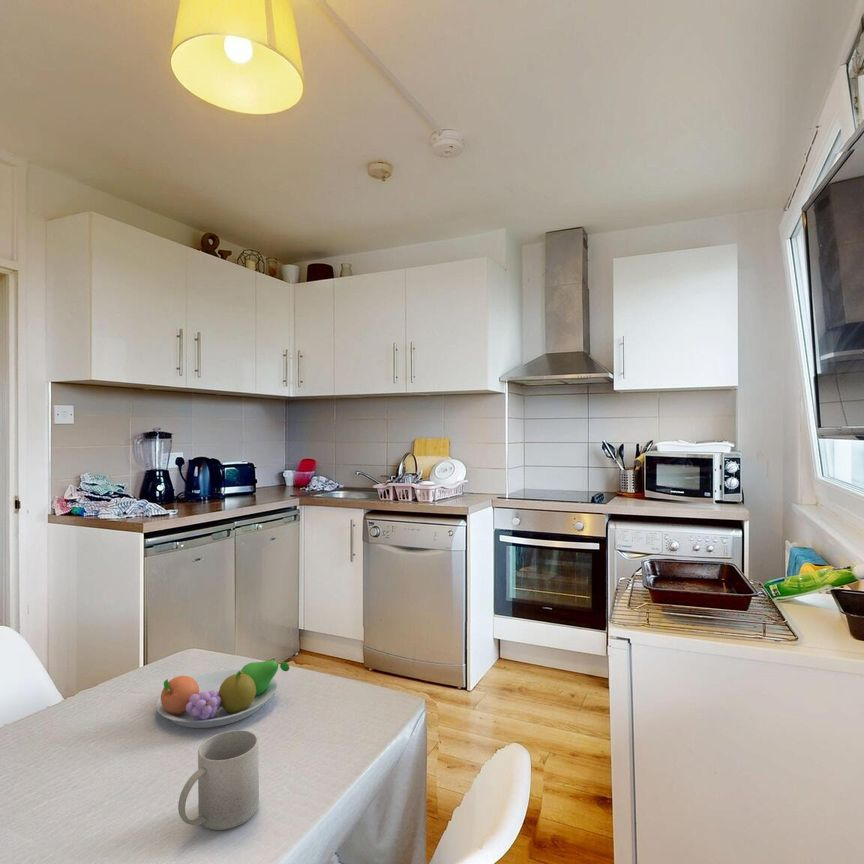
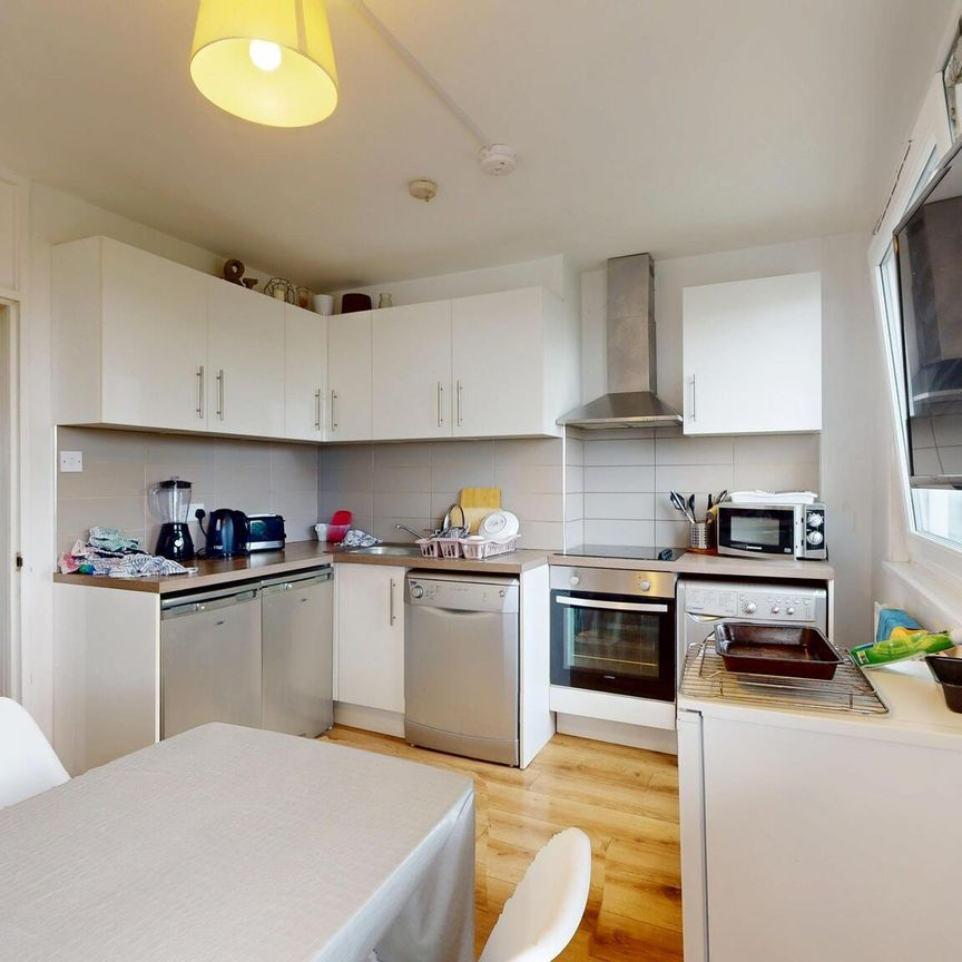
- fruit bowl [155,659,290,729]
- mug [177,729,260,831]
